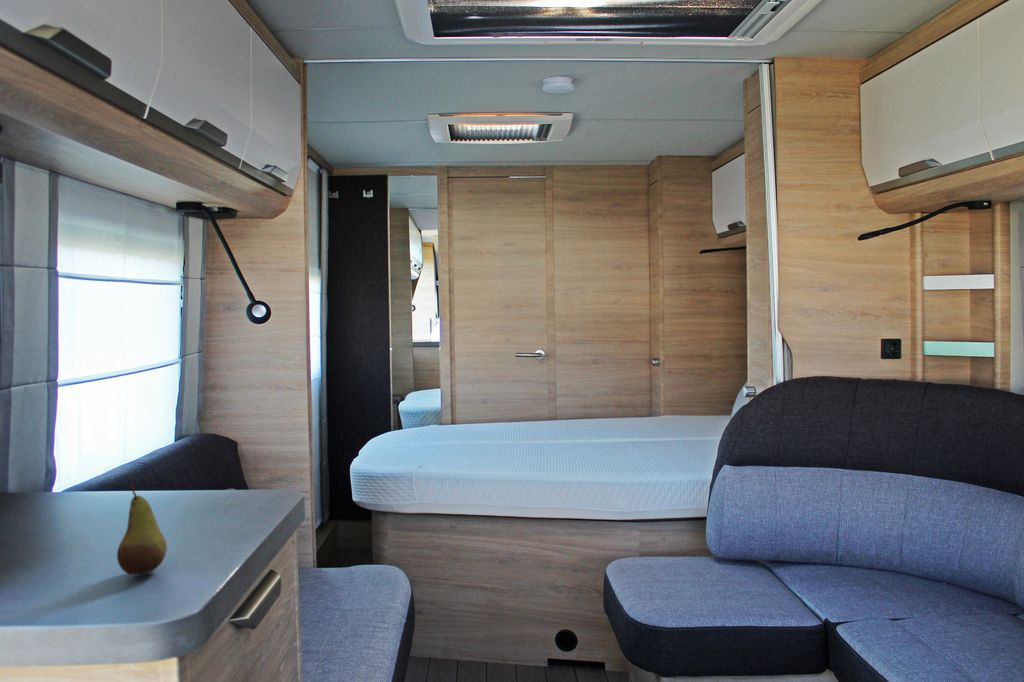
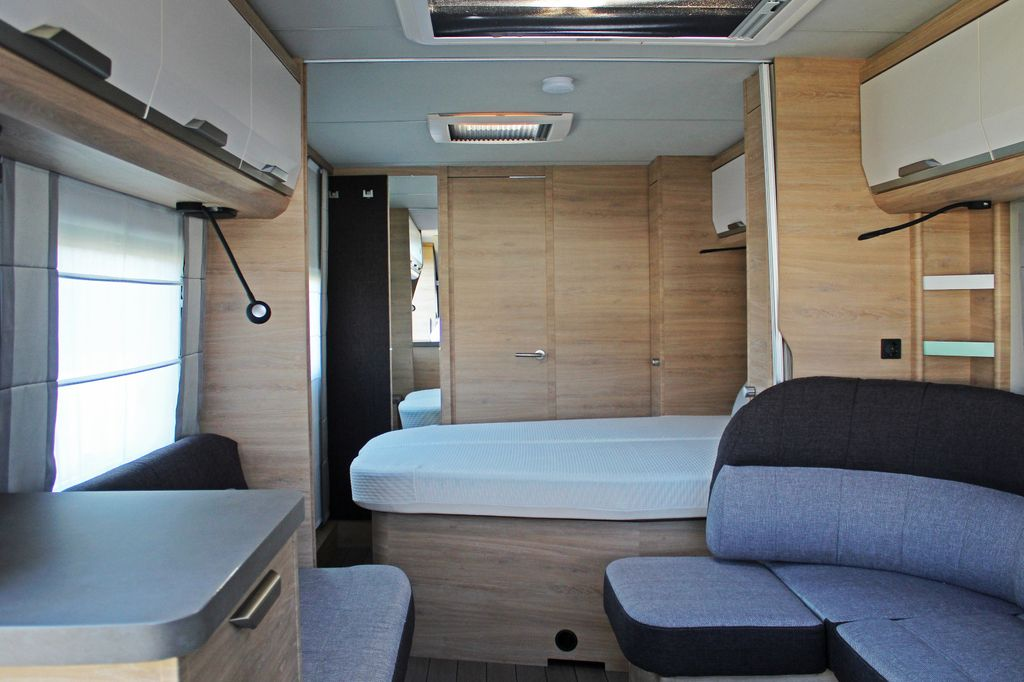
- fruit [116,480,168,576]
